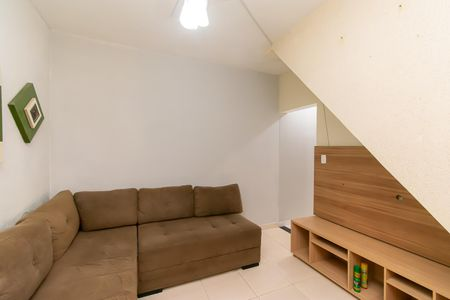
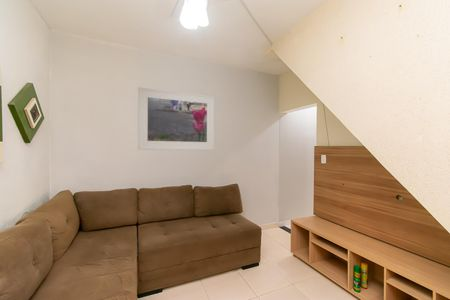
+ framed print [137,86,215,151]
